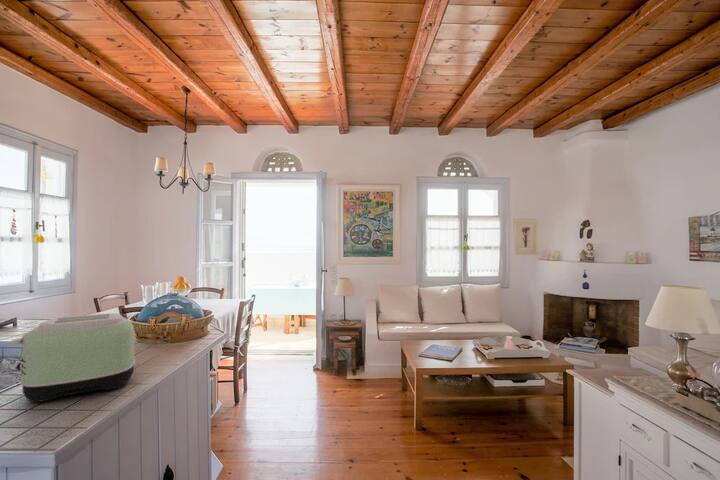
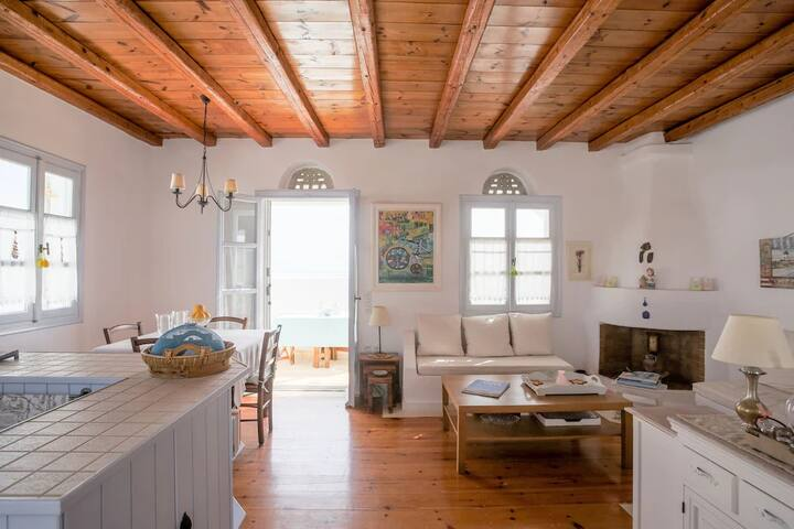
- toaster [9,312,136,403]
